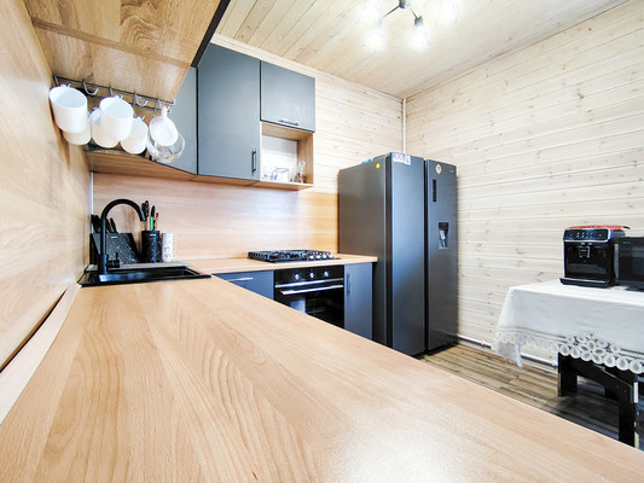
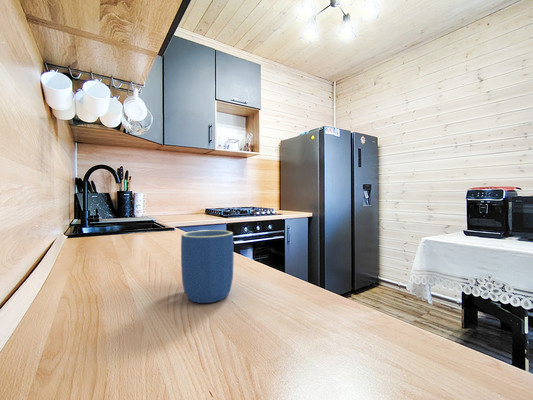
+ mug [180,229,235,304]
